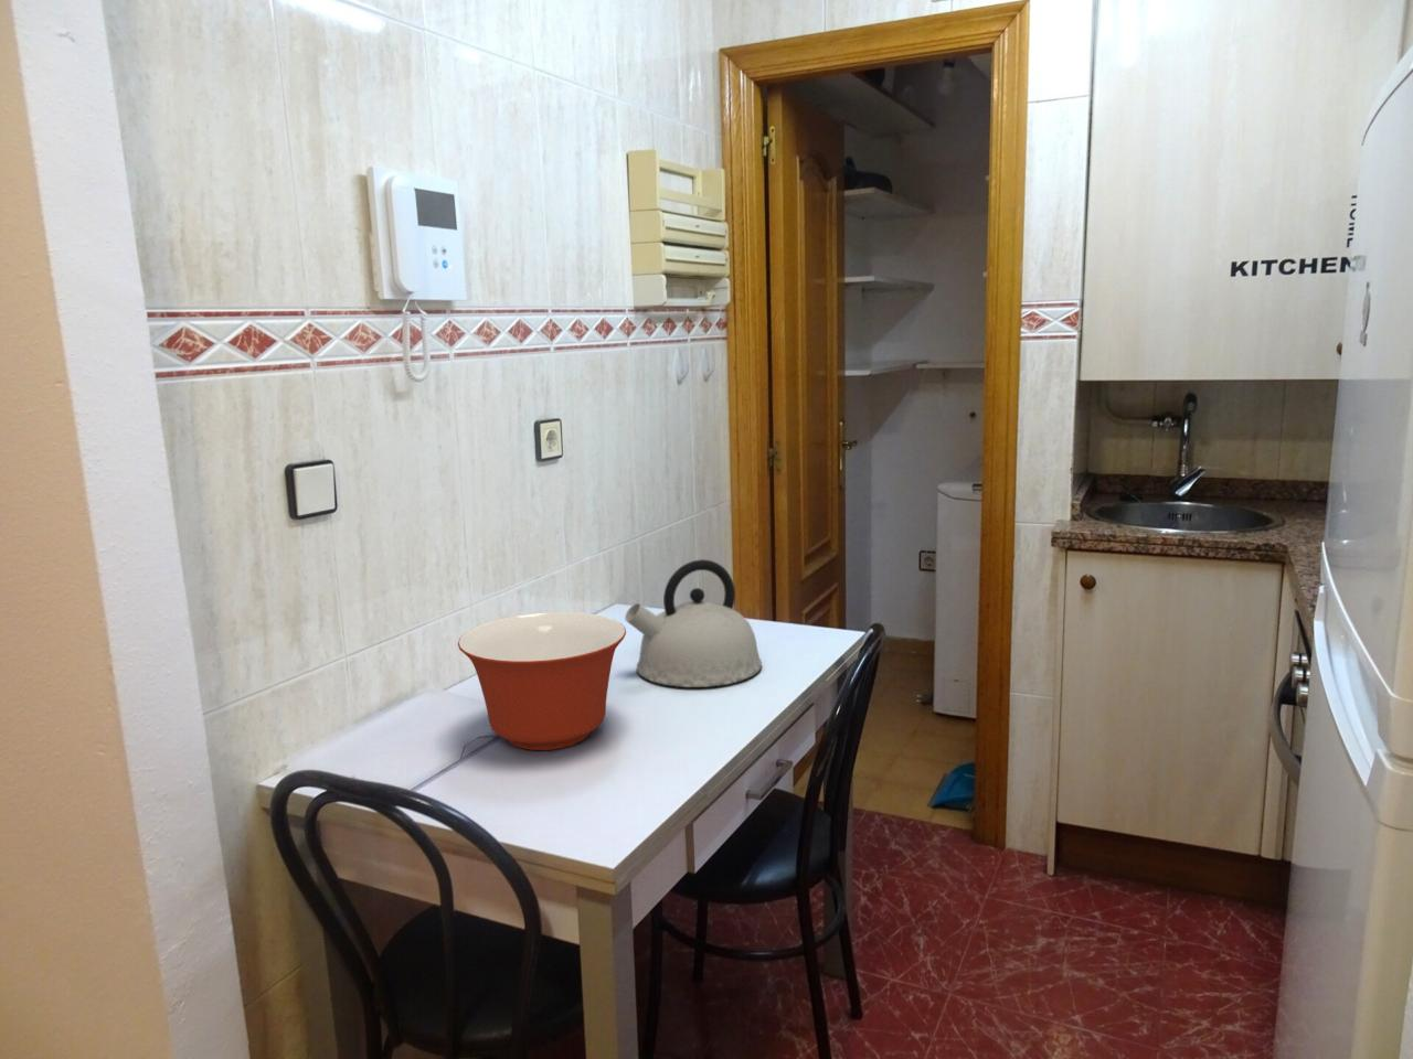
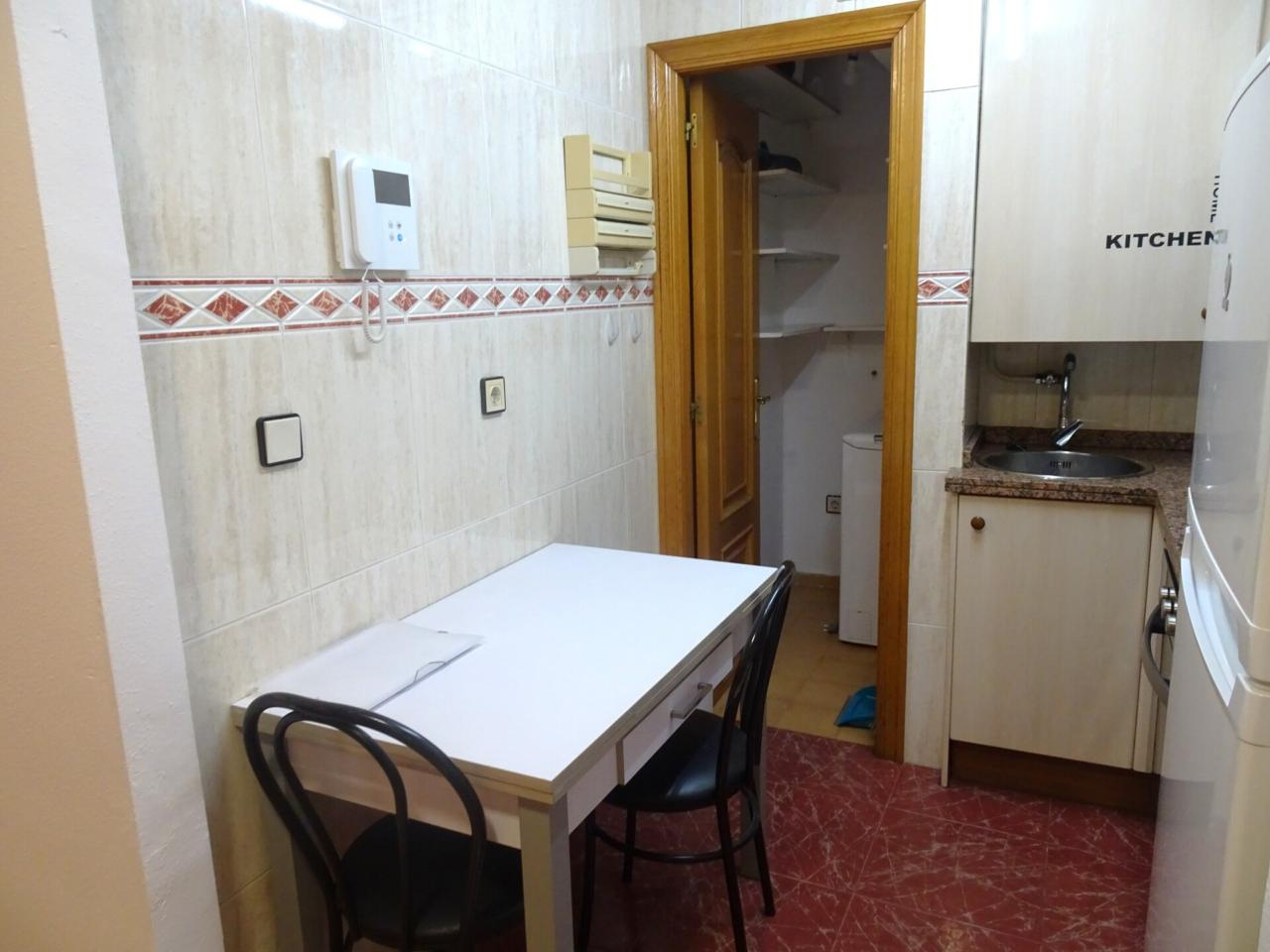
- kettle [624,558,763,689]
- mixing bowl [457,611,628,751]
